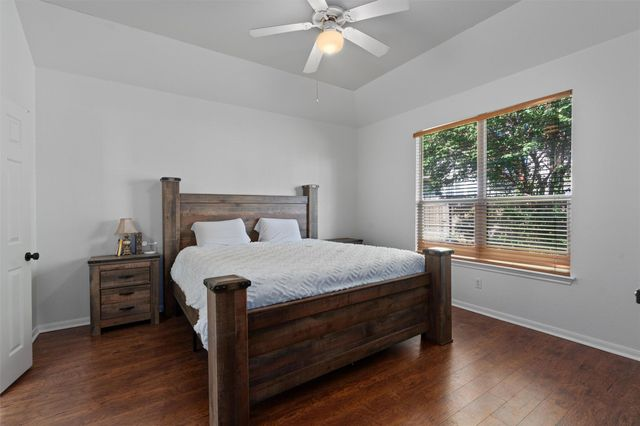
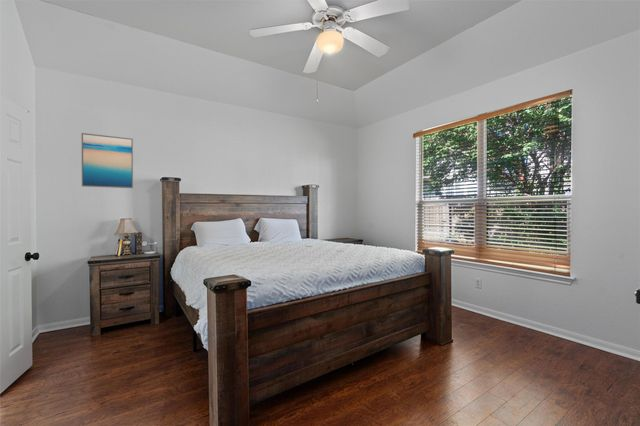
+ wall art [80,132,134,189]
